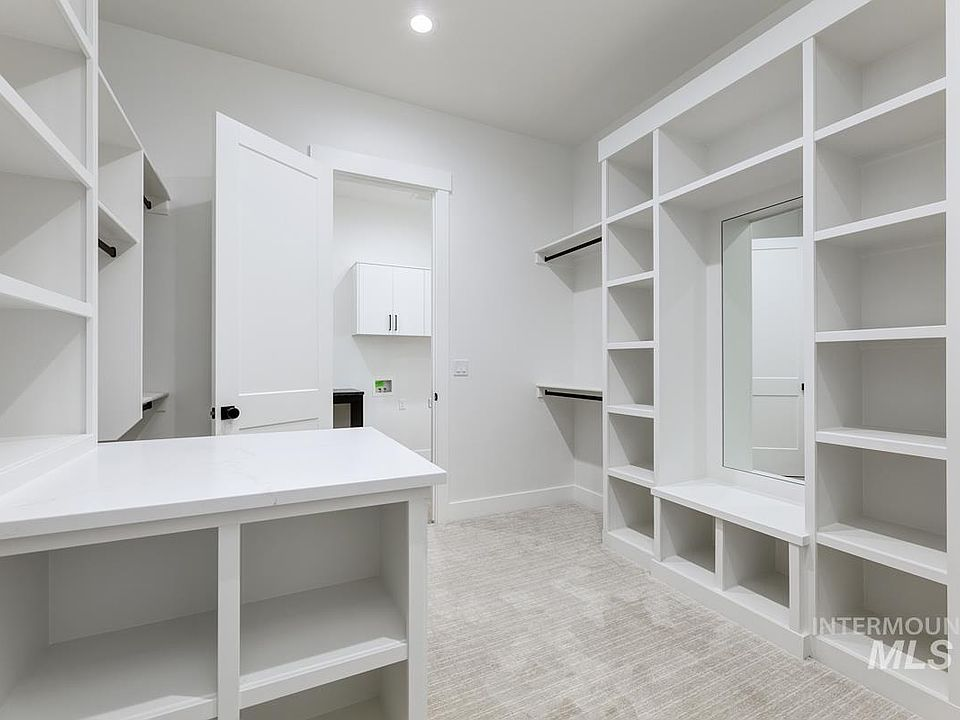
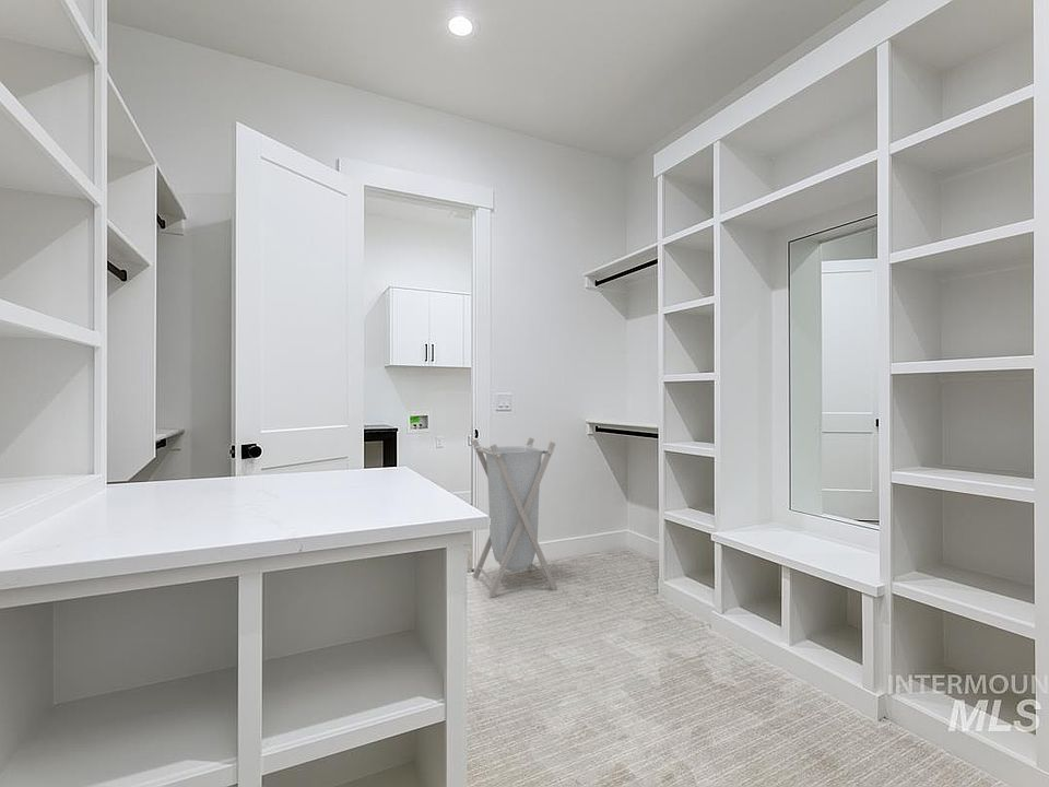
+ laundry hamper [471,436,558,598]
